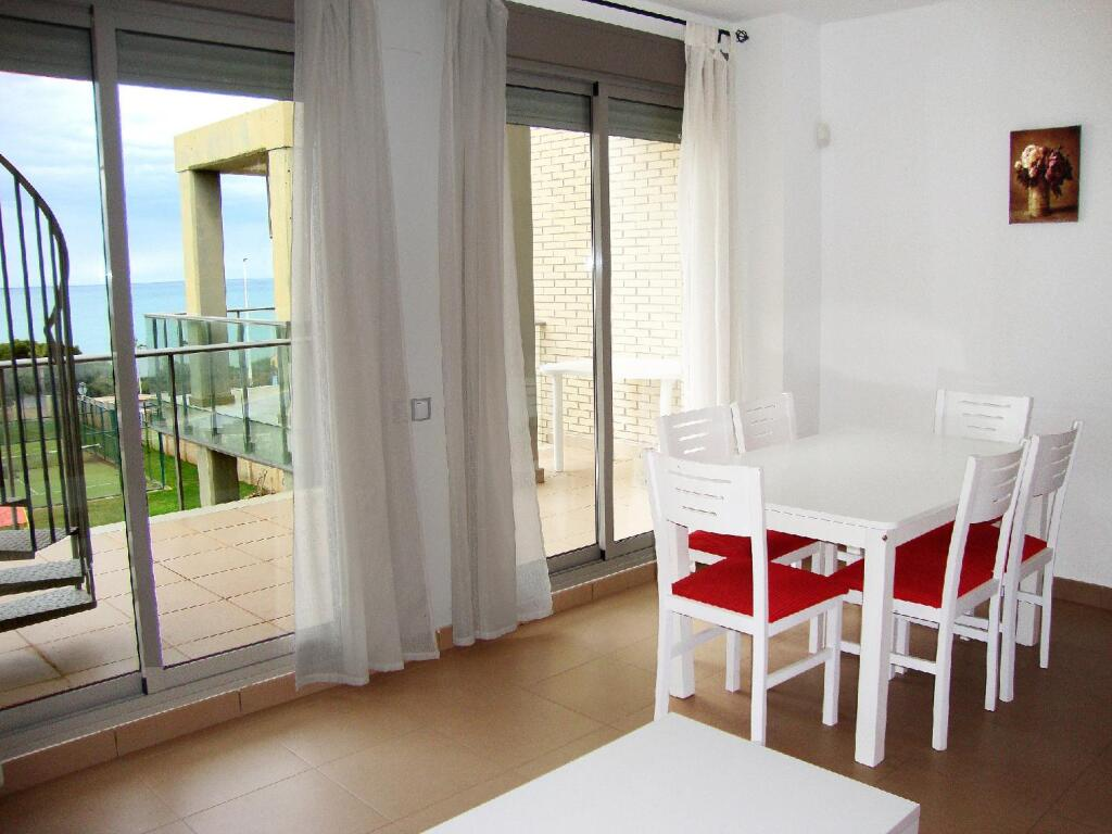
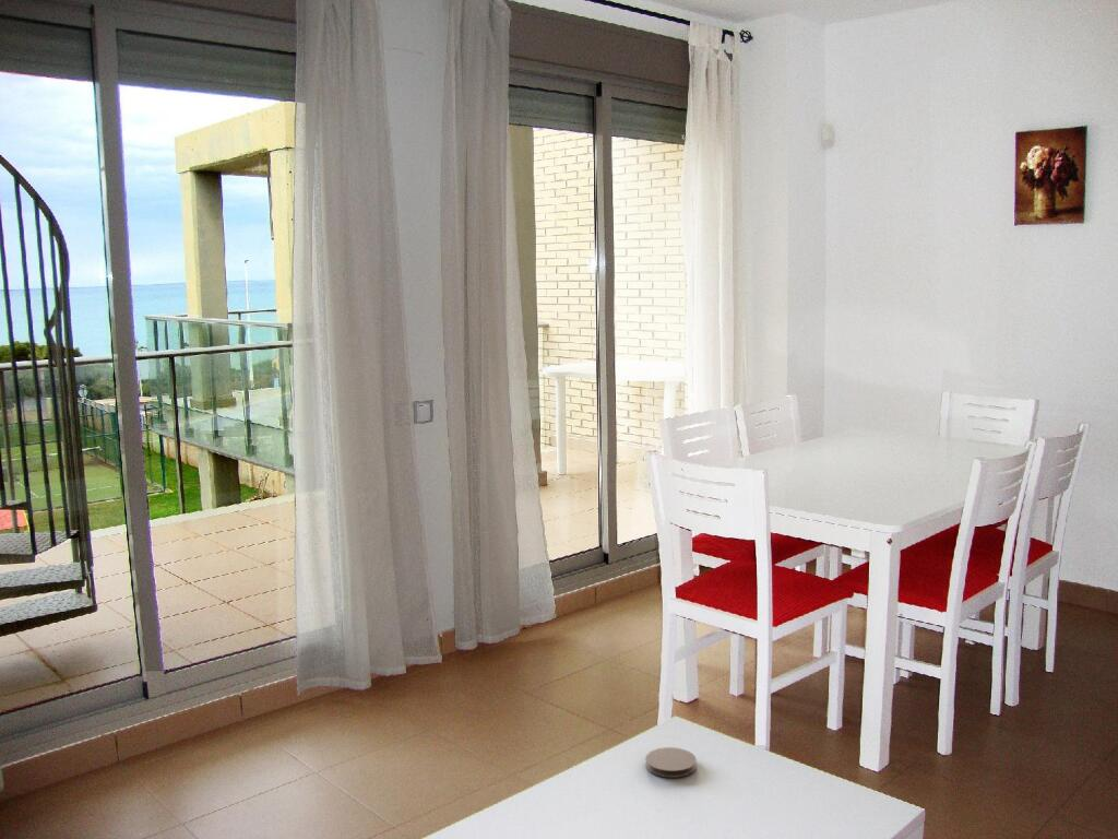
+ coaster [644,746,698,779]
